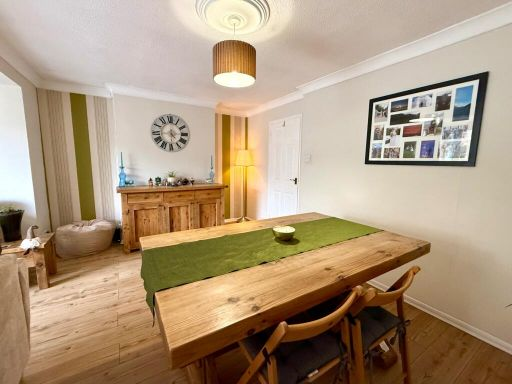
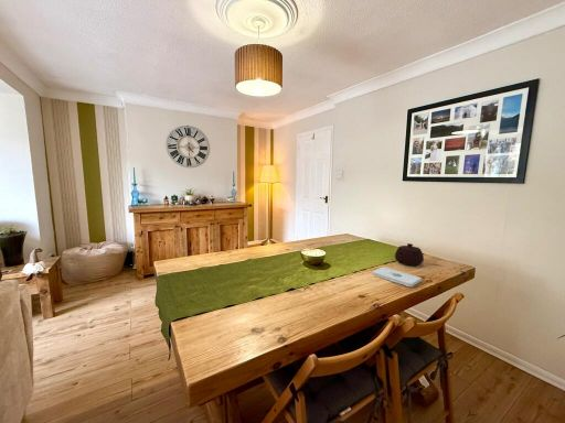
+ teapot [394,242,425,267]
+ notepad [372,265,423,288]
